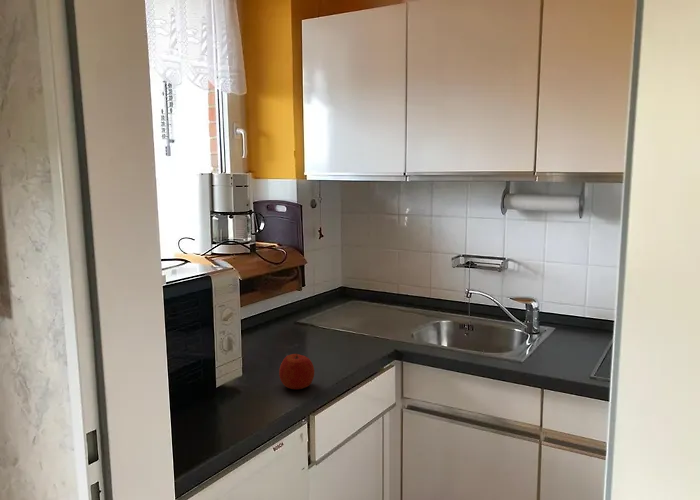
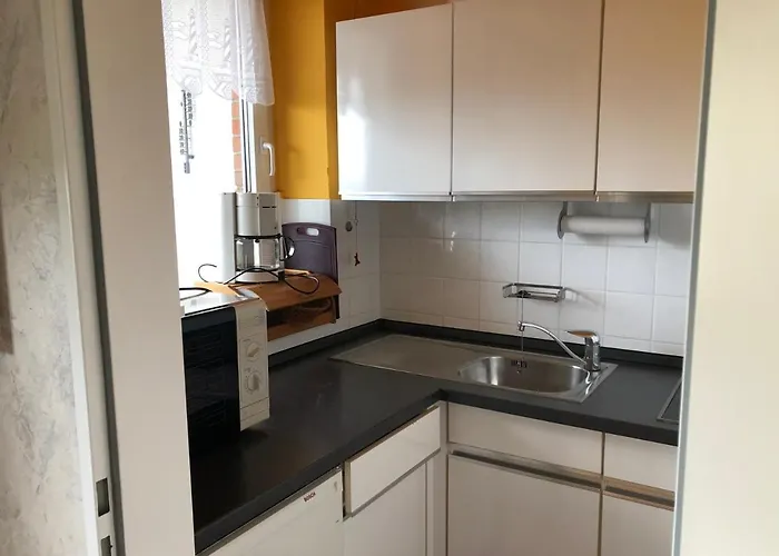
- apple [278,353,315,390]
